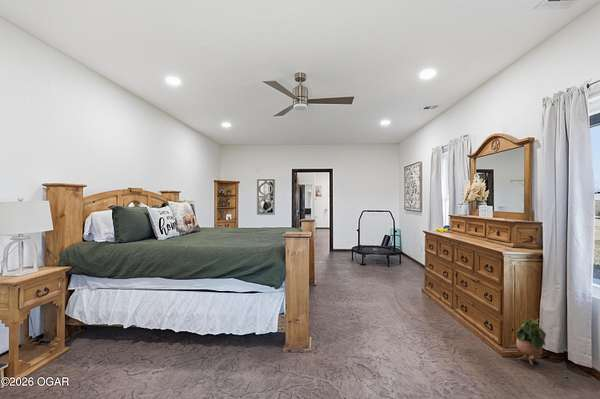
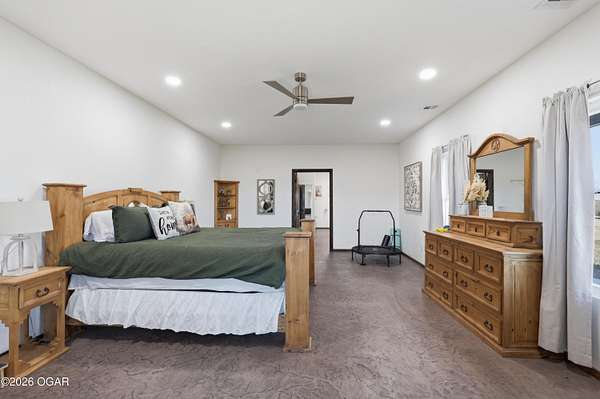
- potted plant [515,318,547,366]
